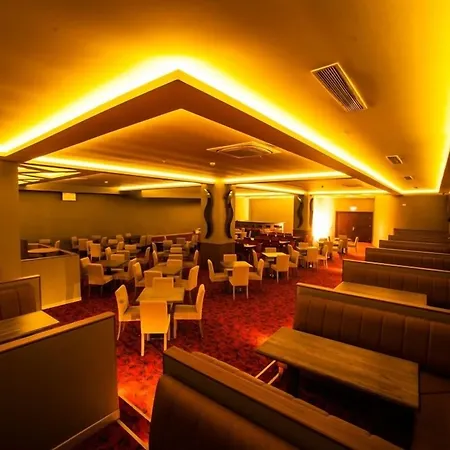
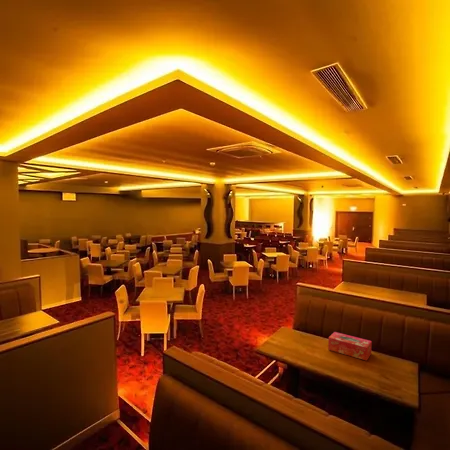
+ tissue box [327,331,373,362]
